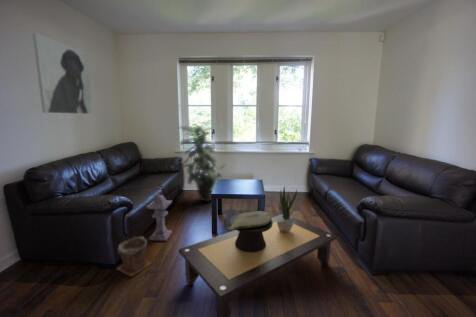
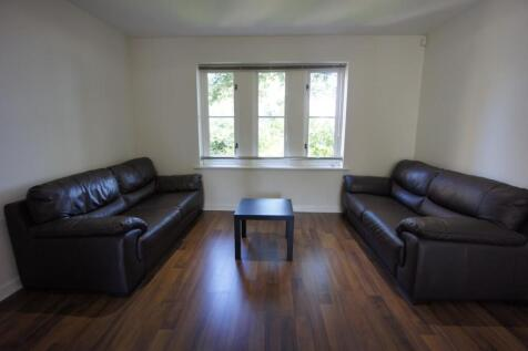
- lantern [145,191,173,242]
- plant pot [115,236,153,277]
- potted plant [276,185,298,232]
- decorative bowl [225,210,273,252]
- indoor plant [178,121,226,203]
- coffee table [178,213,338,317]
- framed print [32,32,94,115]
